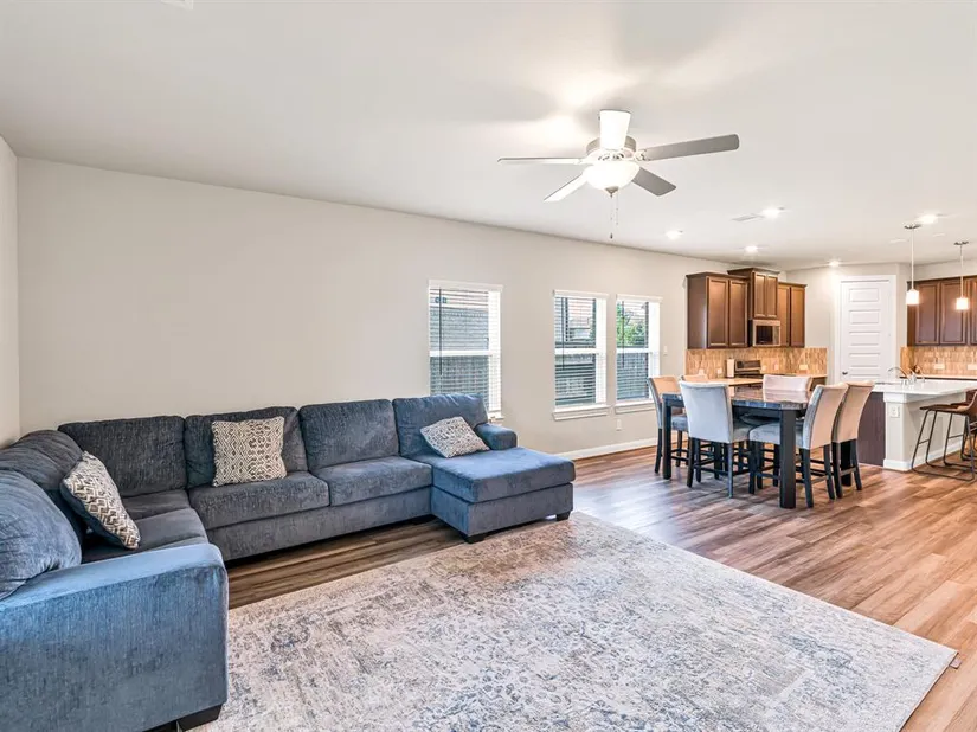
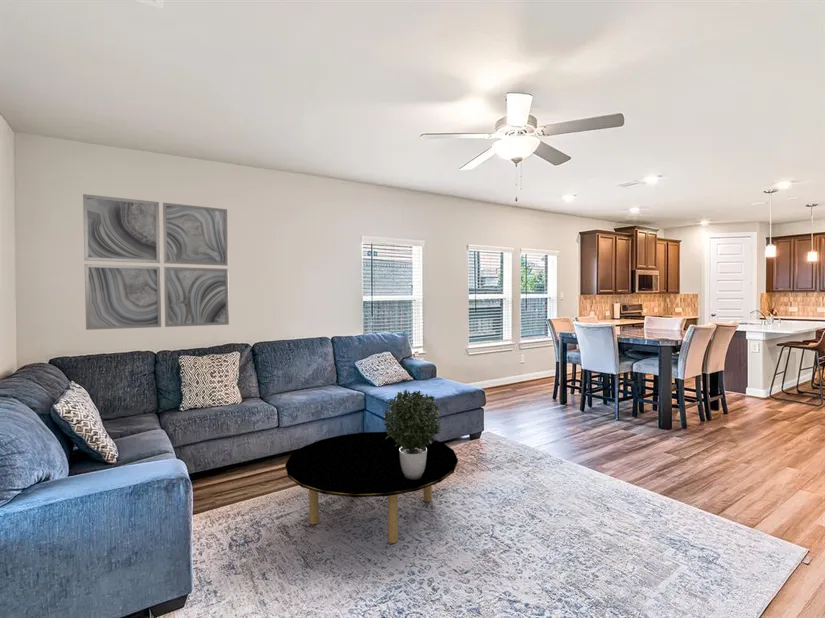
+ wall art [82,193,230,331]
+ coffee table [284,431,459,544]
+ potted plant [382,389,442,480]
